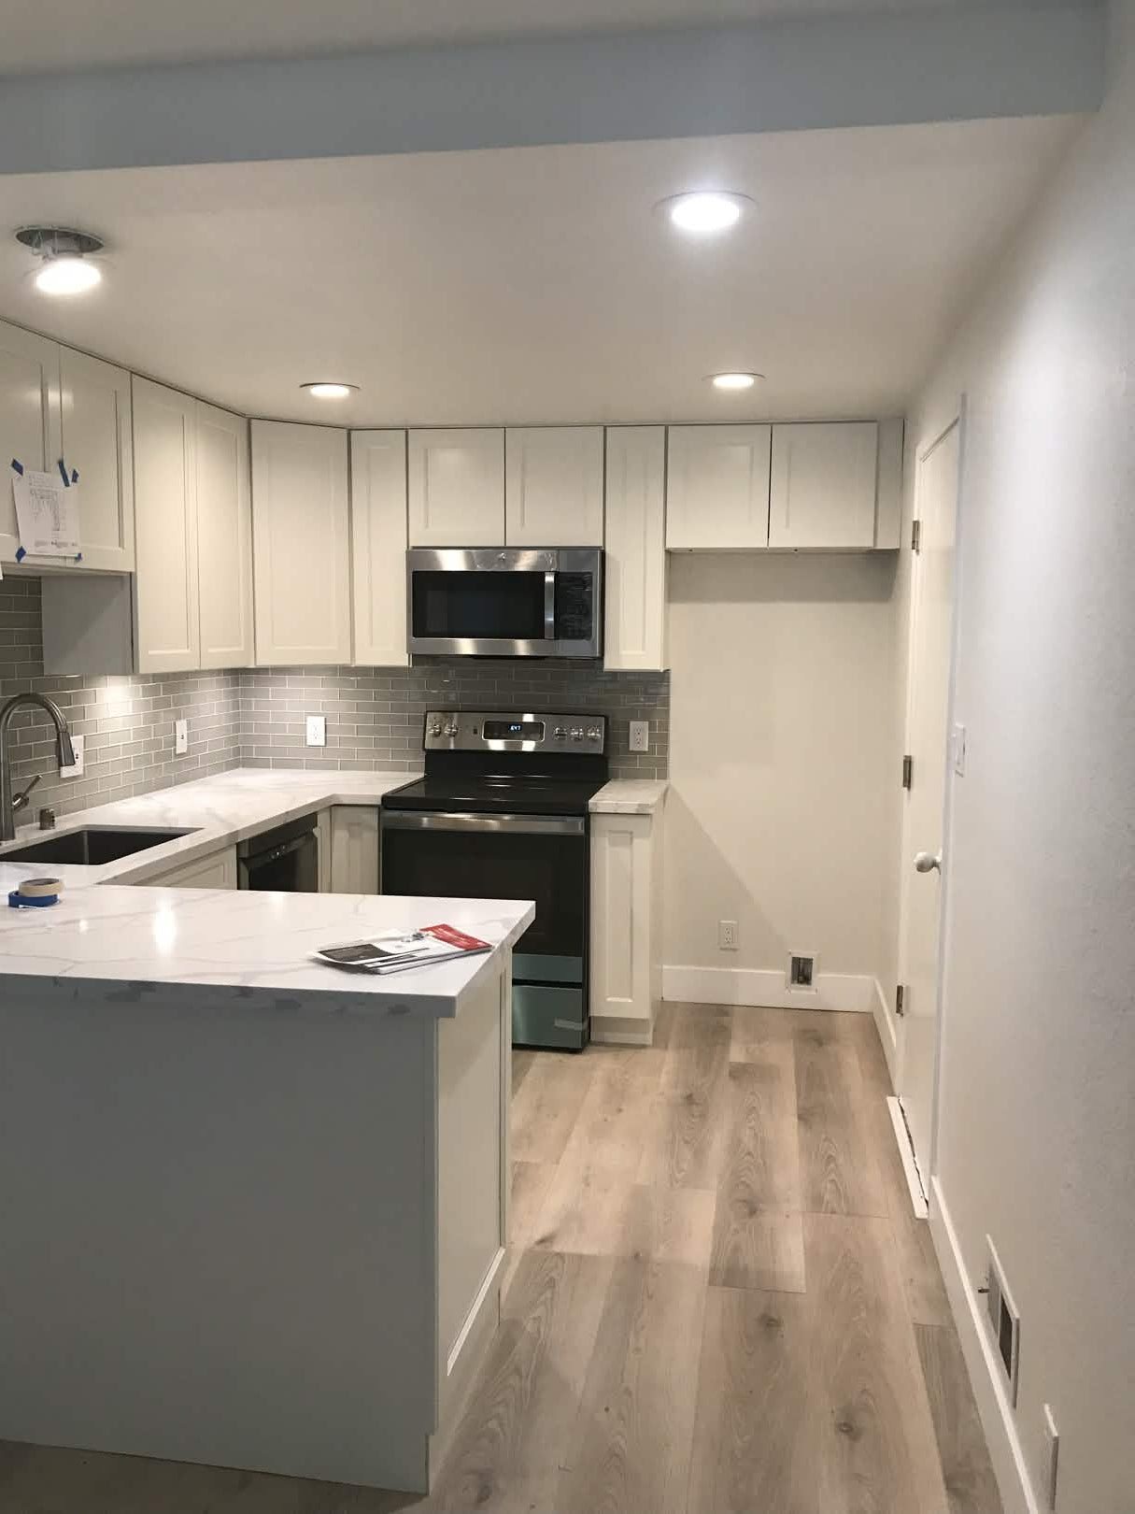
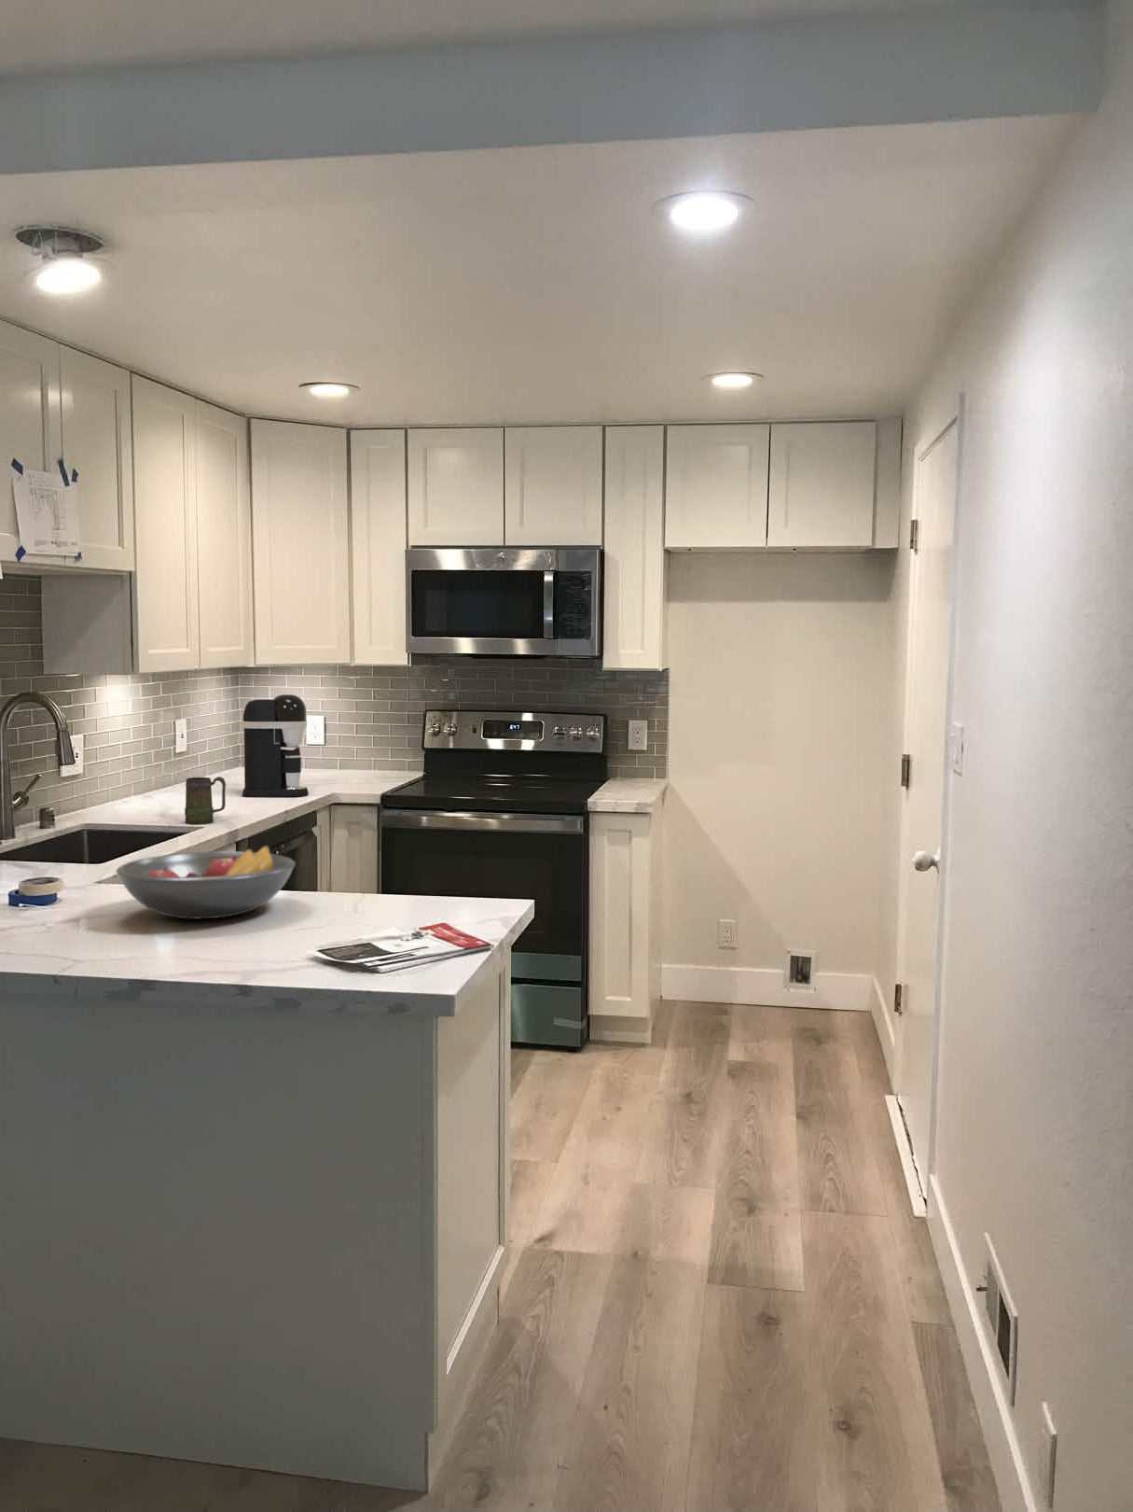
+ coffee maker [242,693,309,798]
+ fruit bowl [114,844,296,920]
+ mug [183,775,226,826]
